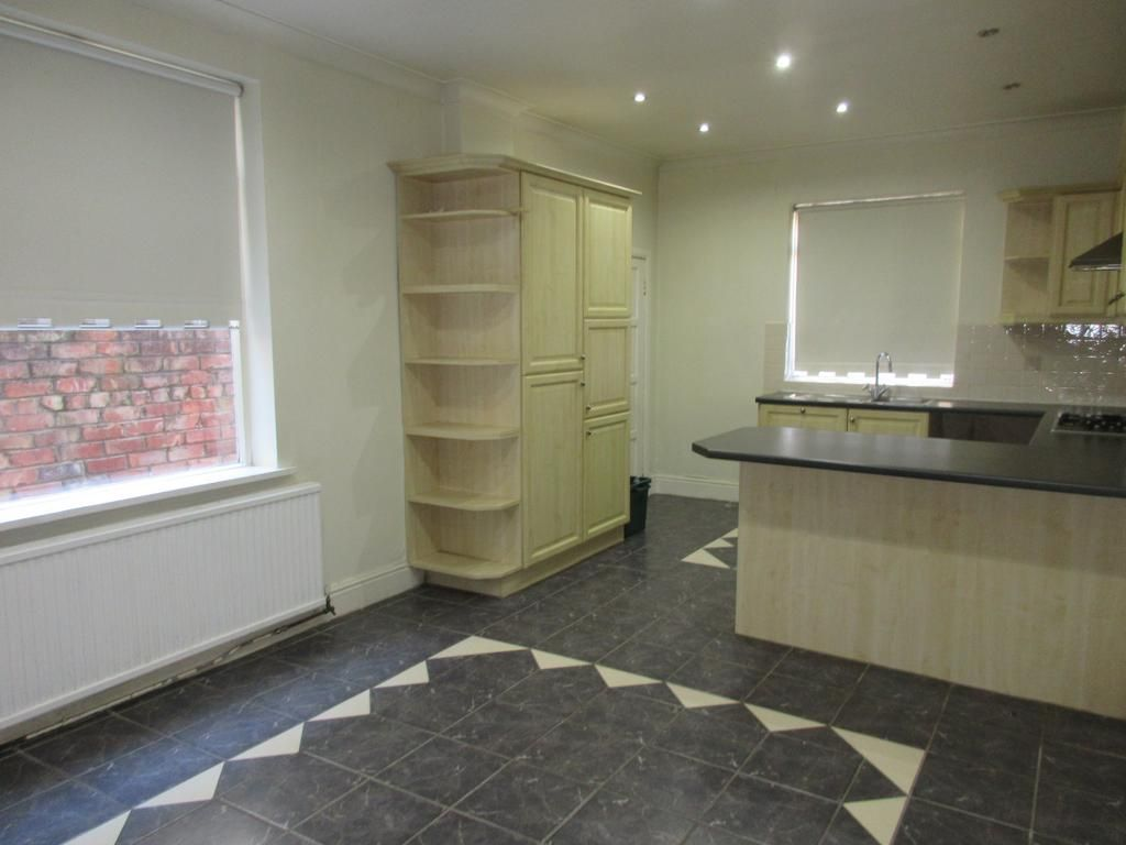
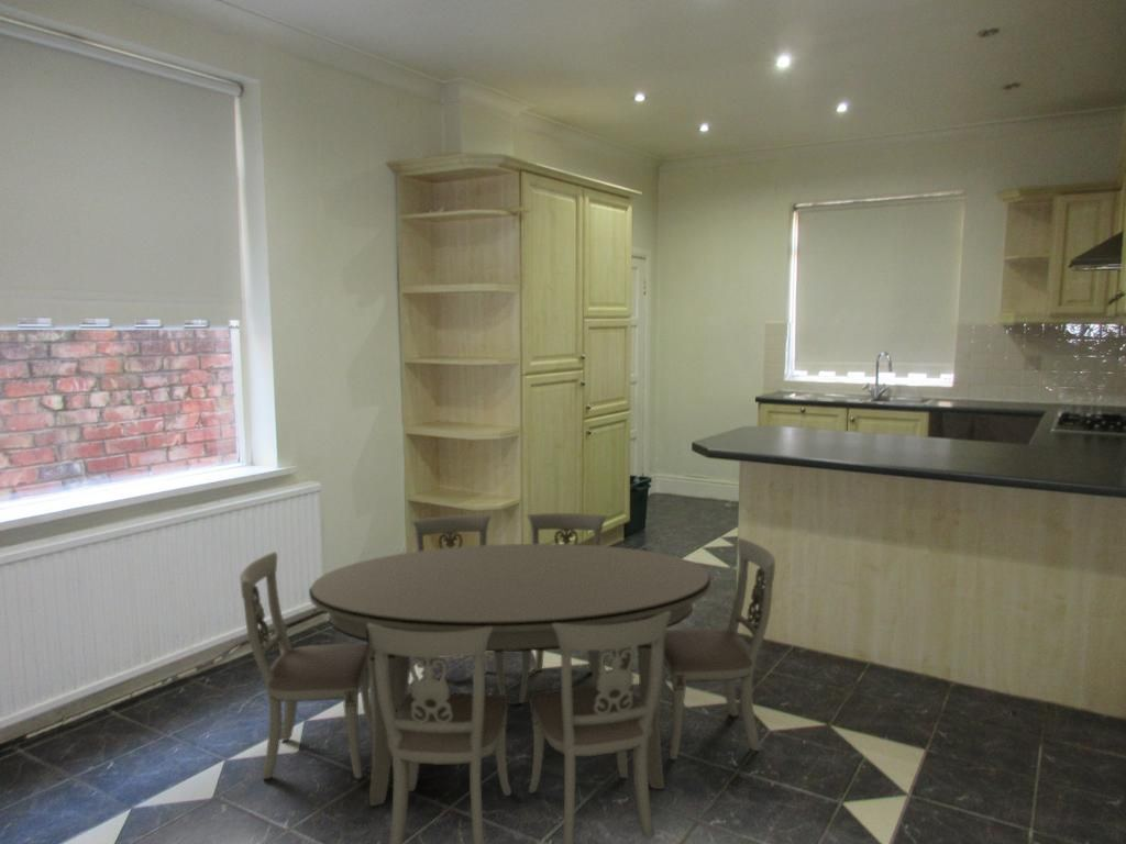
+ dining table [239,512,776,844]
